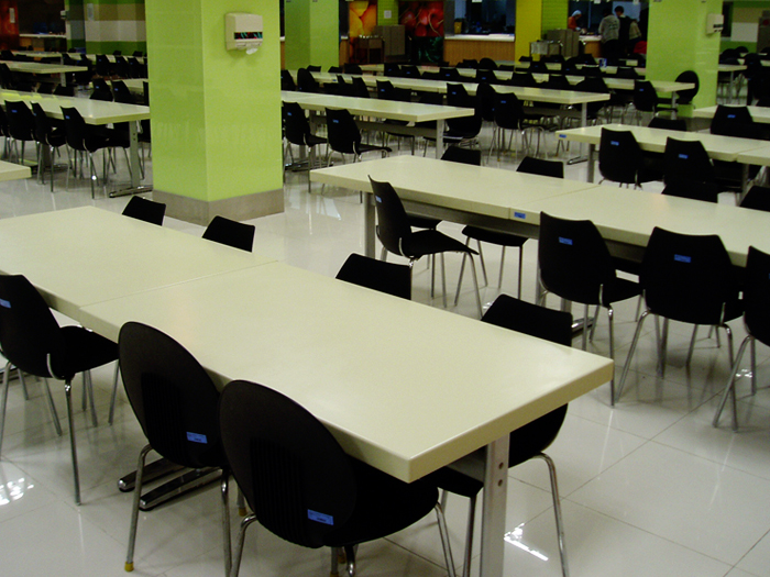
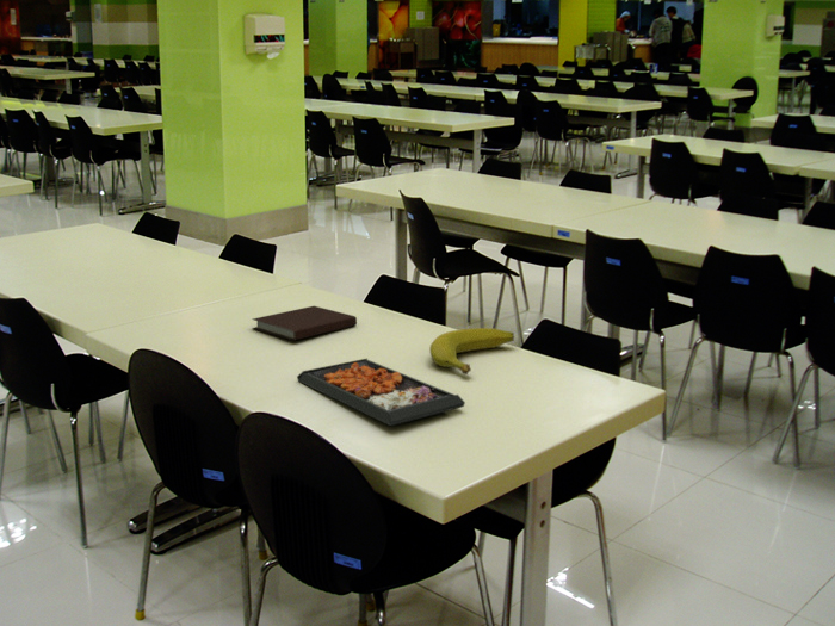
+ notebook [250,305,358,341]
+ banana [428,327,515,376]
+ food tray [296,358,466,427]
